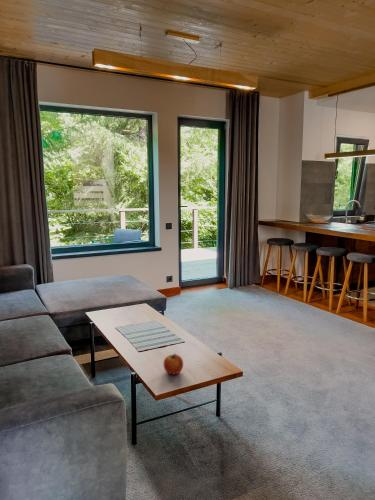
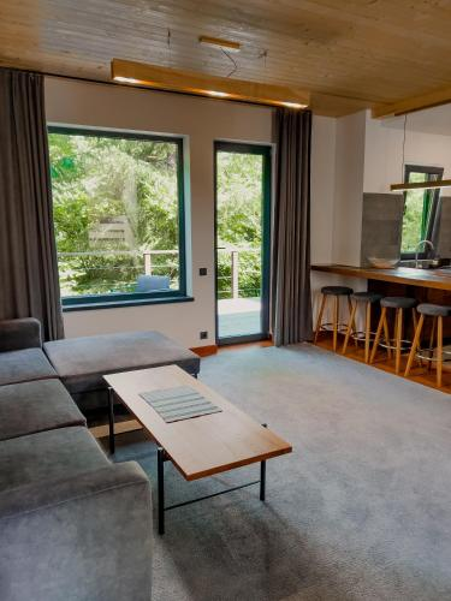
- apple [163,352,184,376]
